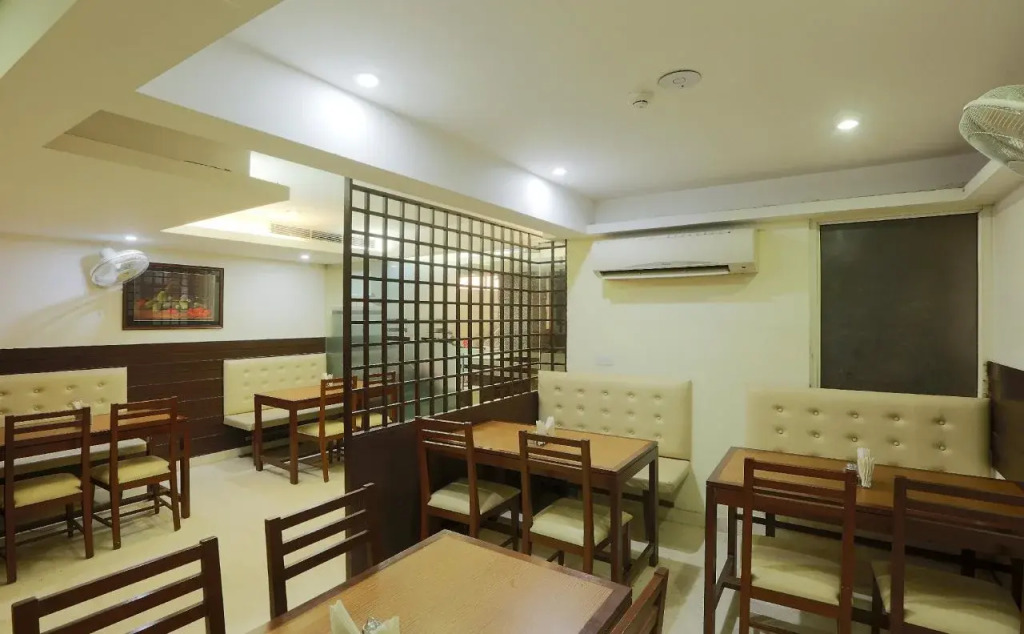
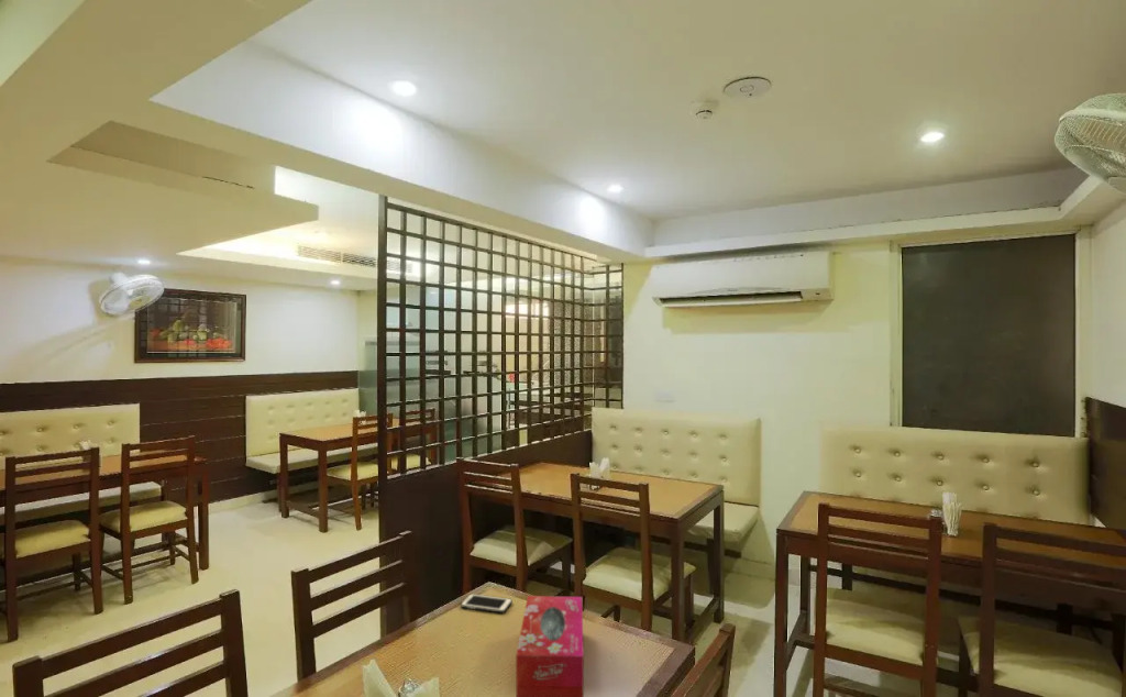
+ cell phone [460,593,514,613]
+ tissue box [515,595,585,697]
